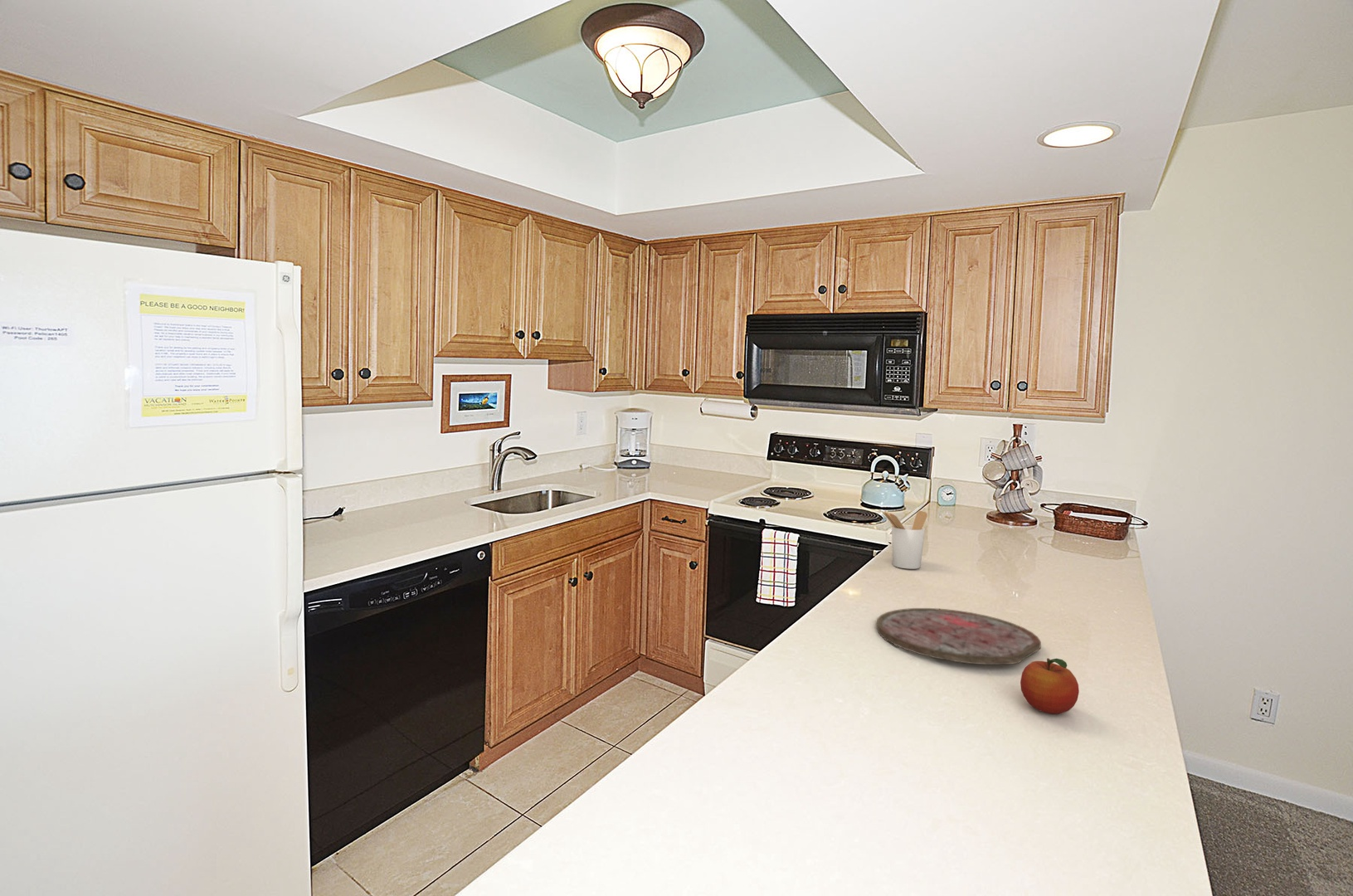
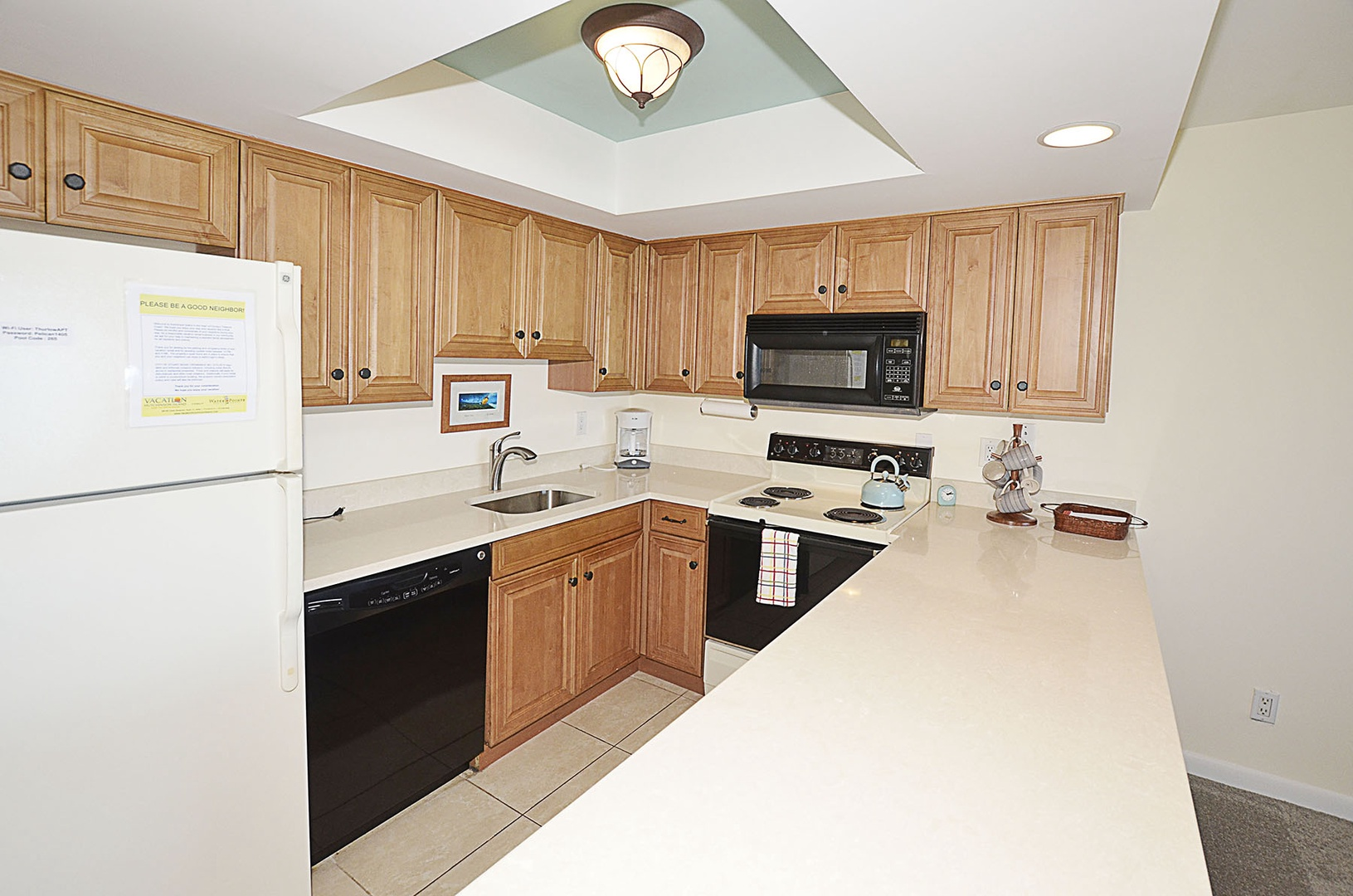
- fruit [1020,658,1080,715]
- utensil holder [881,510,928,570]
- cutting board [876,607,1042,665]
